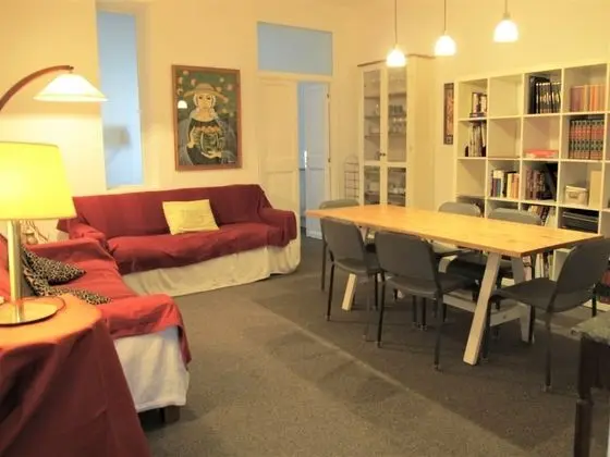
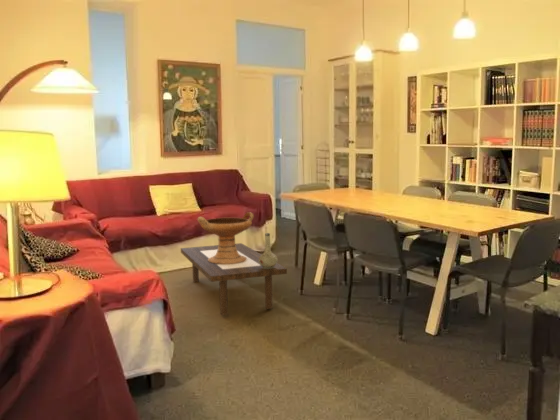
+ vase [259,232,279,269]
+ decorative bowl [196,211,255,264]
+ coffee table [180,242,288,316]
